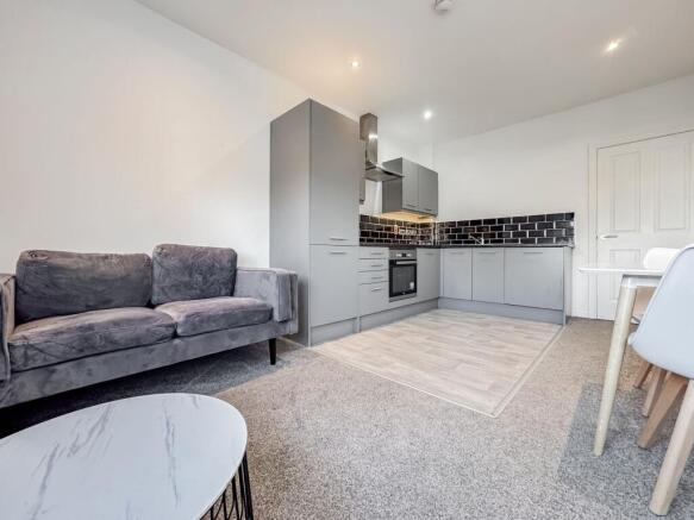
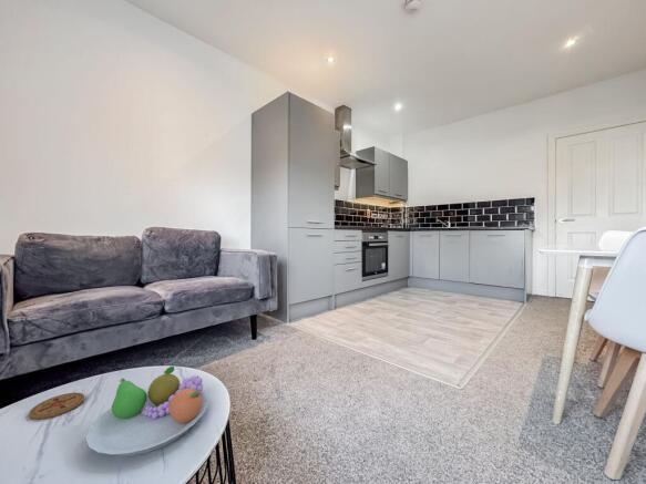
+ fruit bowl [85,365,208,457]
+ coaster [28,392,85,421]
